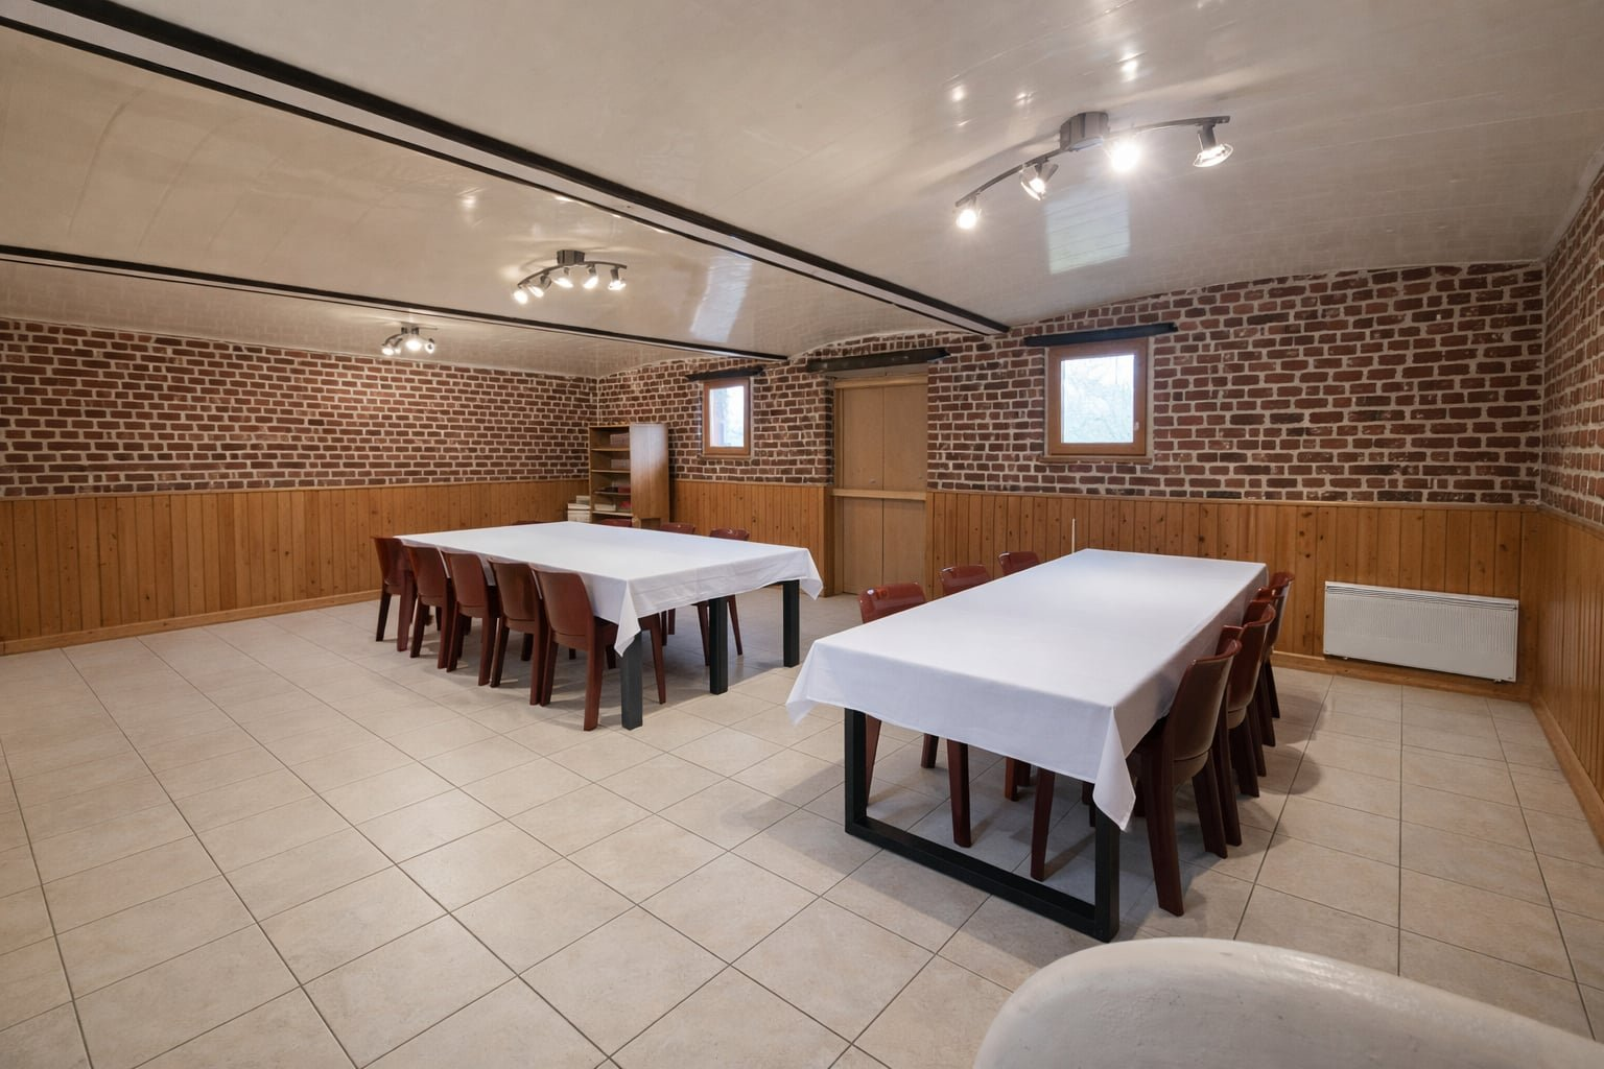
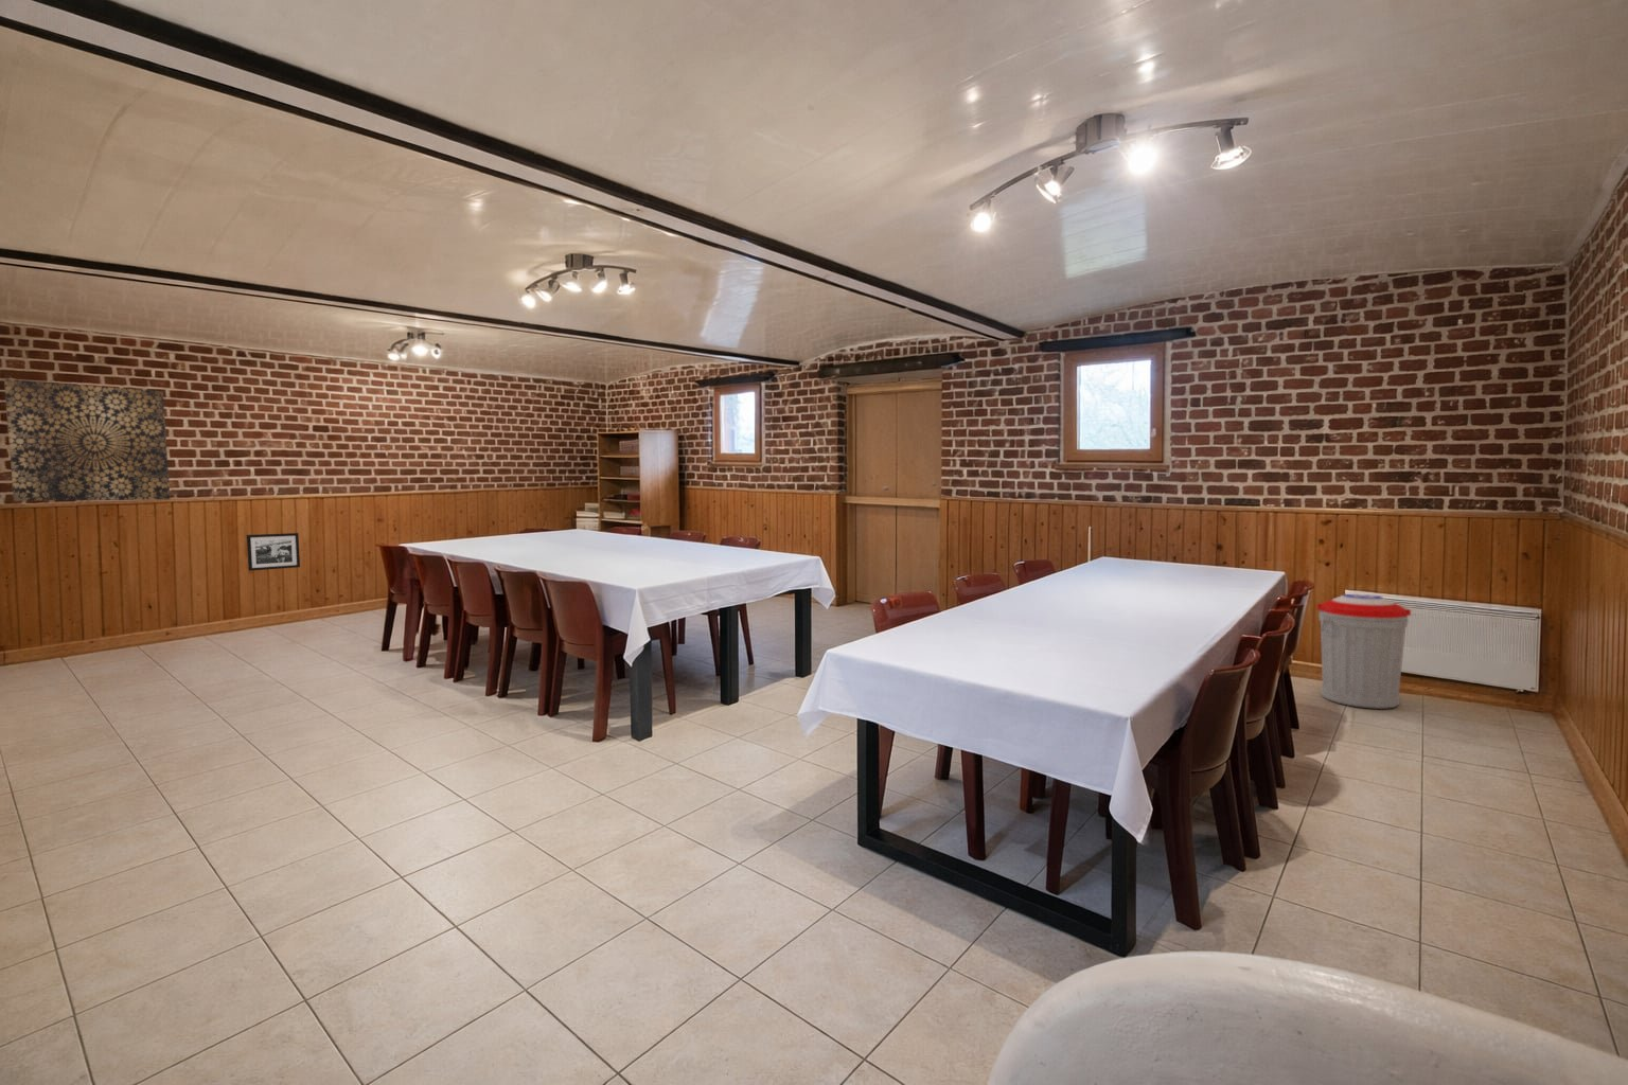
+ wall art [4,378,171,503]
+ picture frame [246,532,300,572]
+ trash can [1315,592,1412,710]
